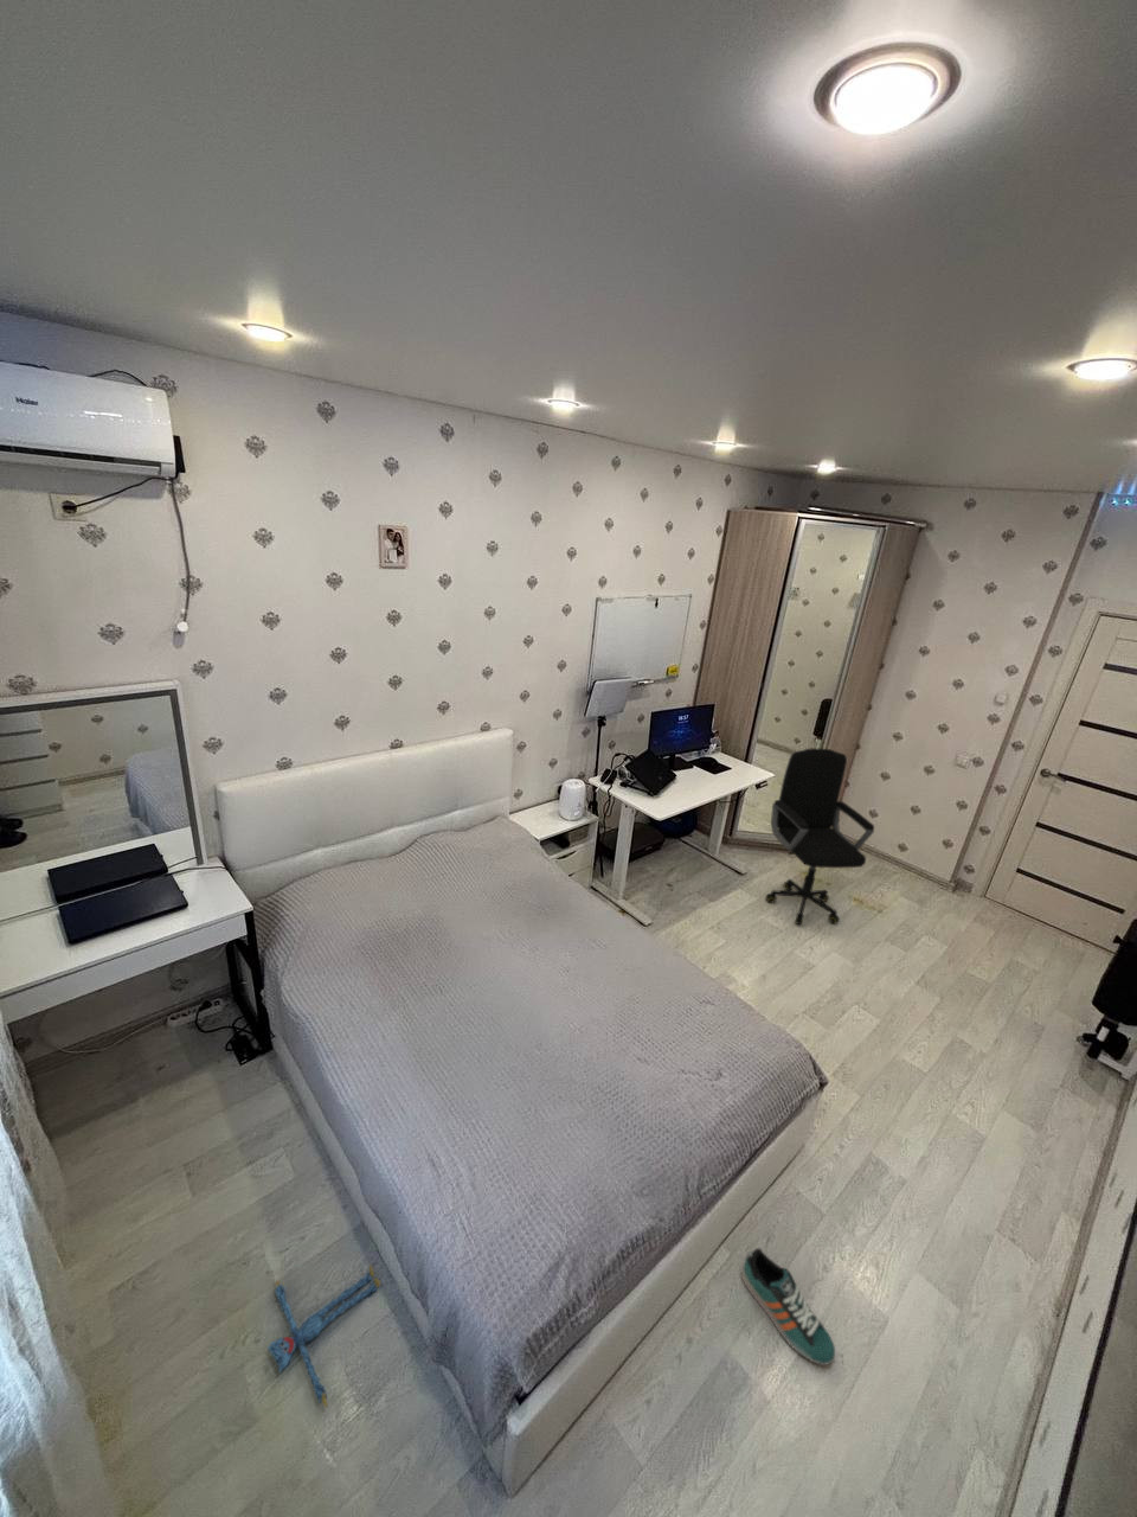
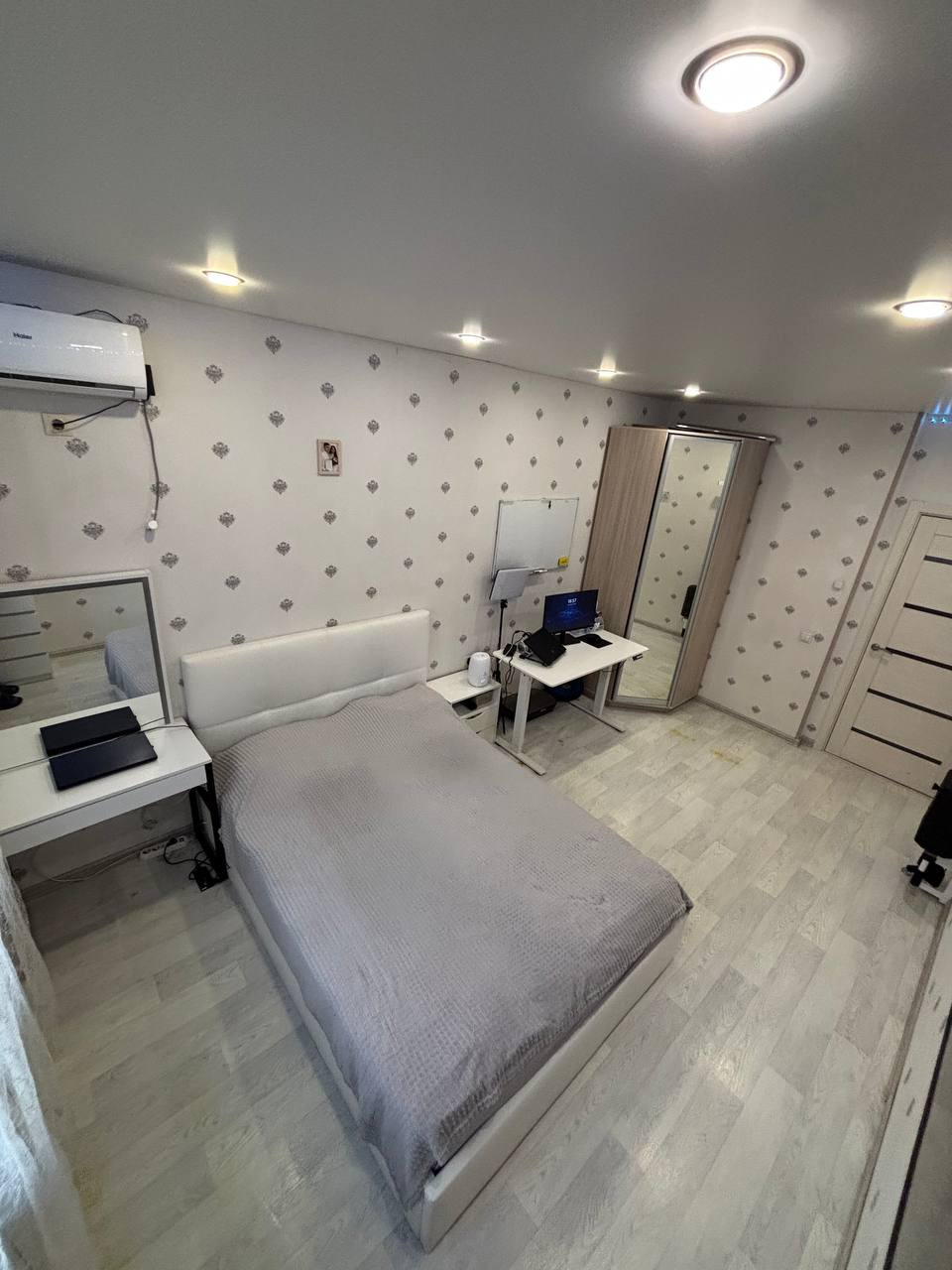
- office chair [766,747,875,926]
- sneaker [740,1247,836,1366]
- plush toy [266,1264,381,1409]
